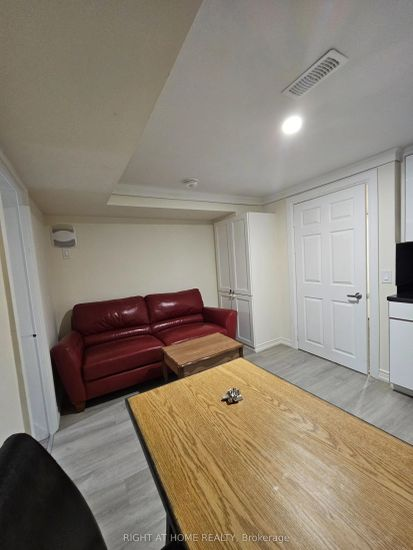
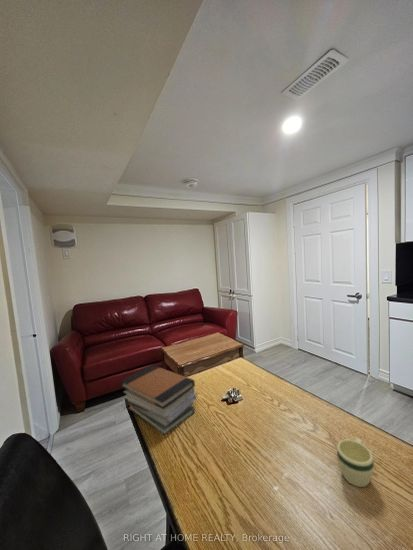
+ book stack [119,364,197,436]
+ mug [336,437,375,488]
